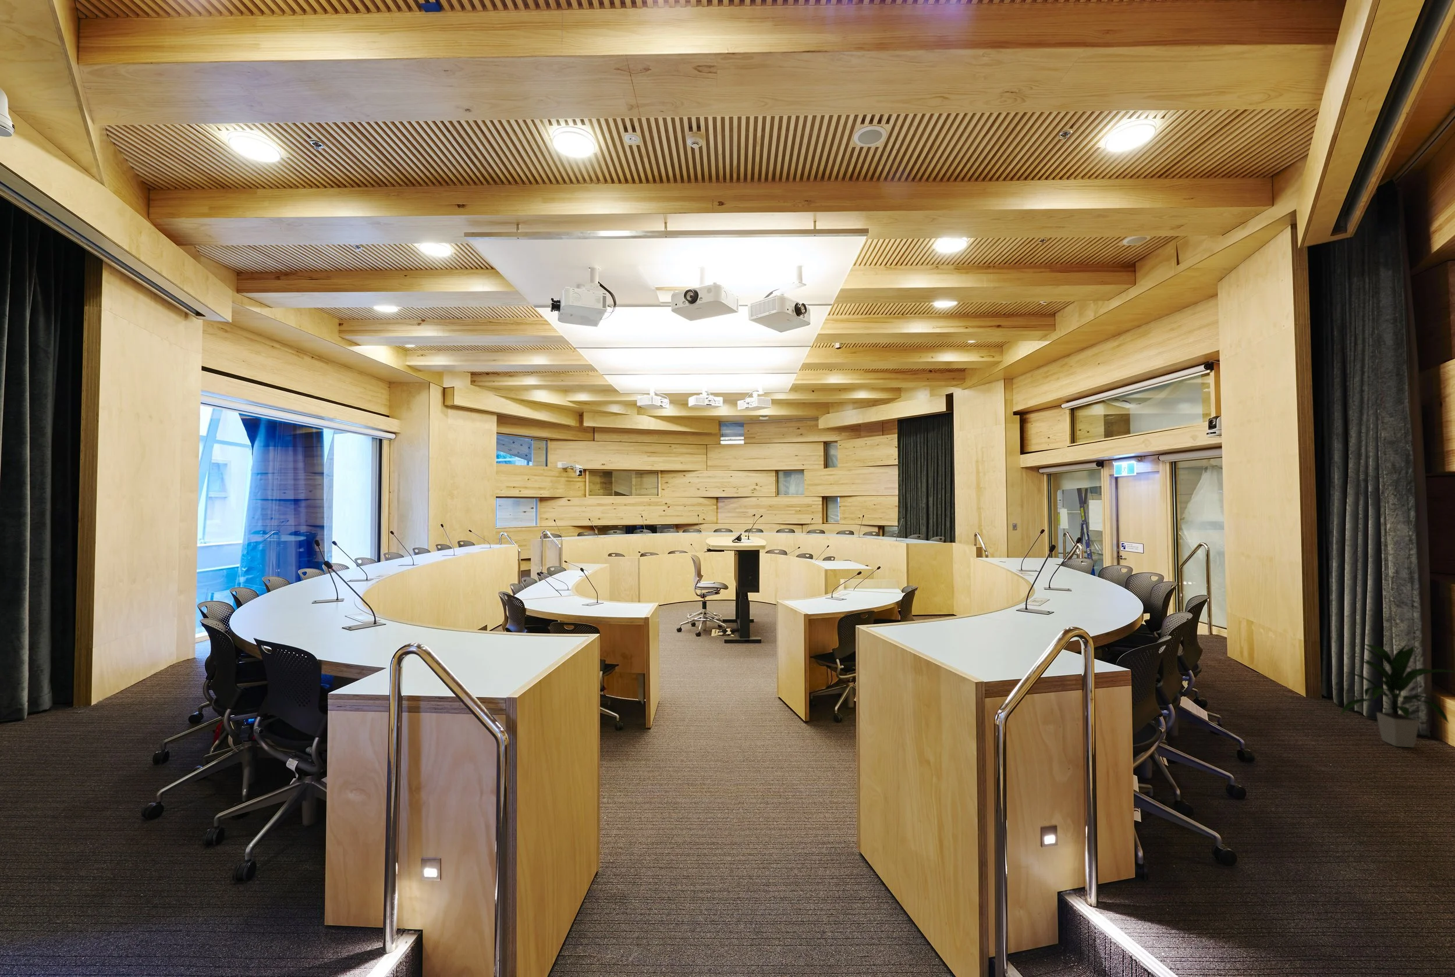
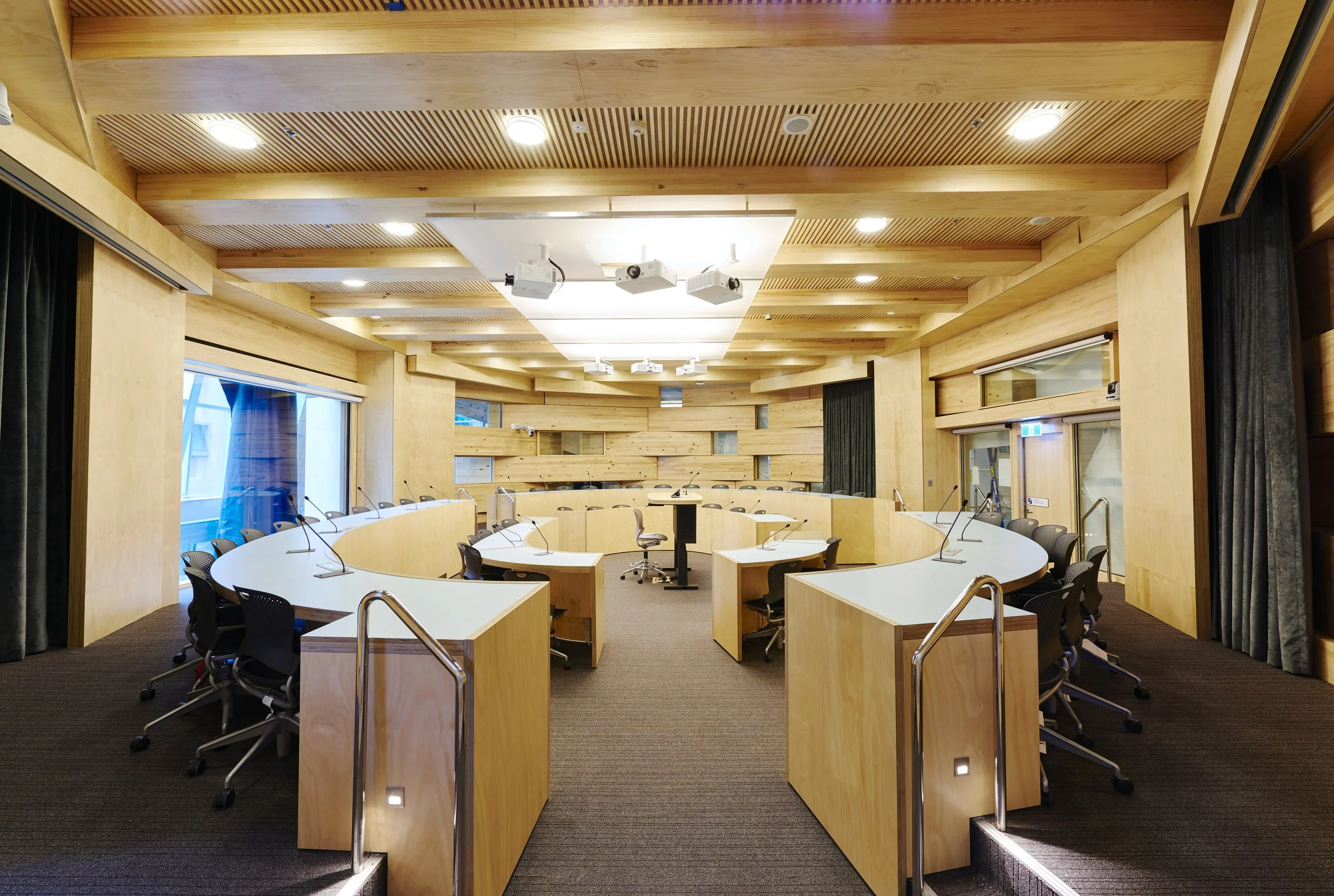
- indoor plant [1338,641,1455,748]
